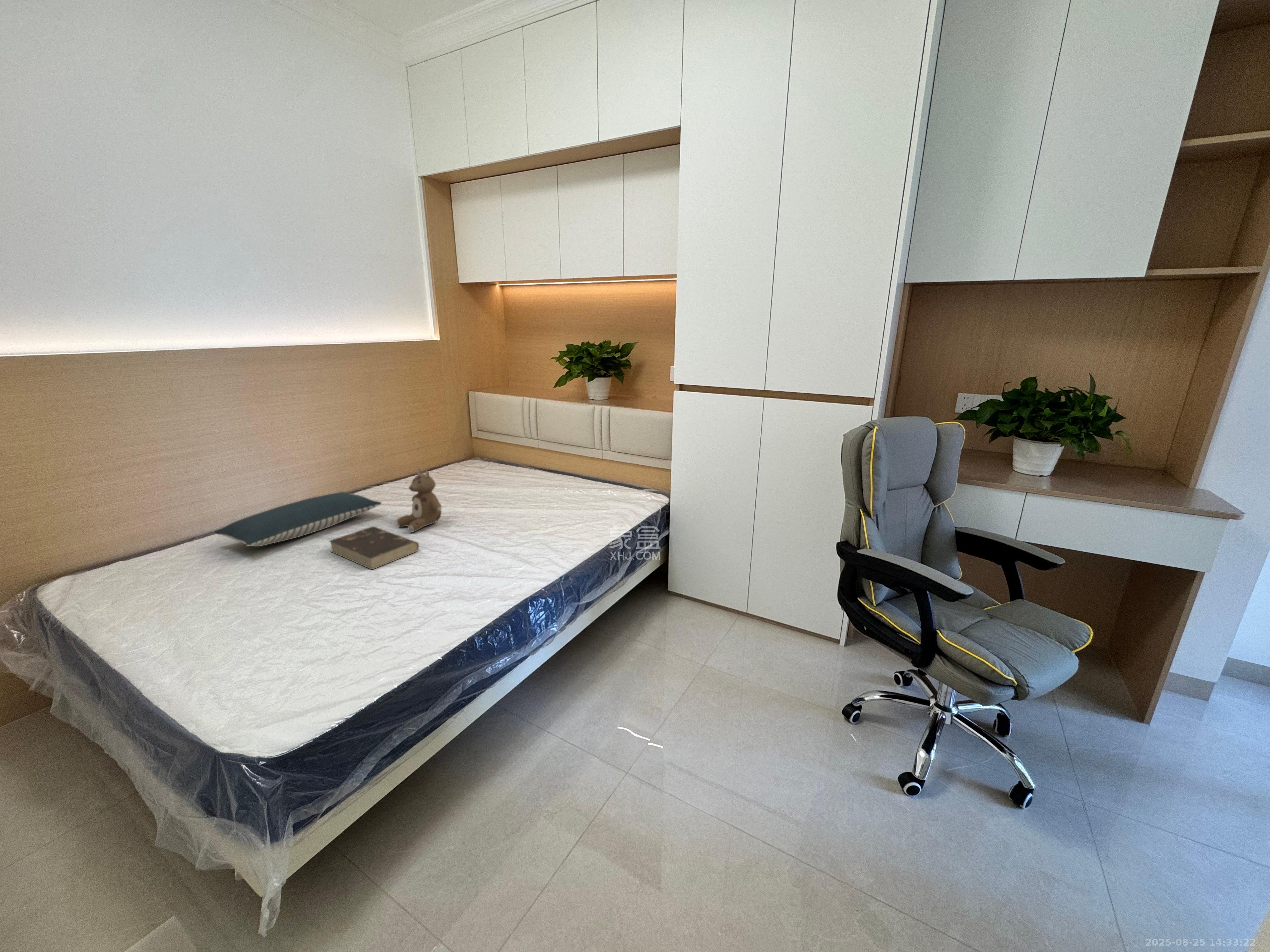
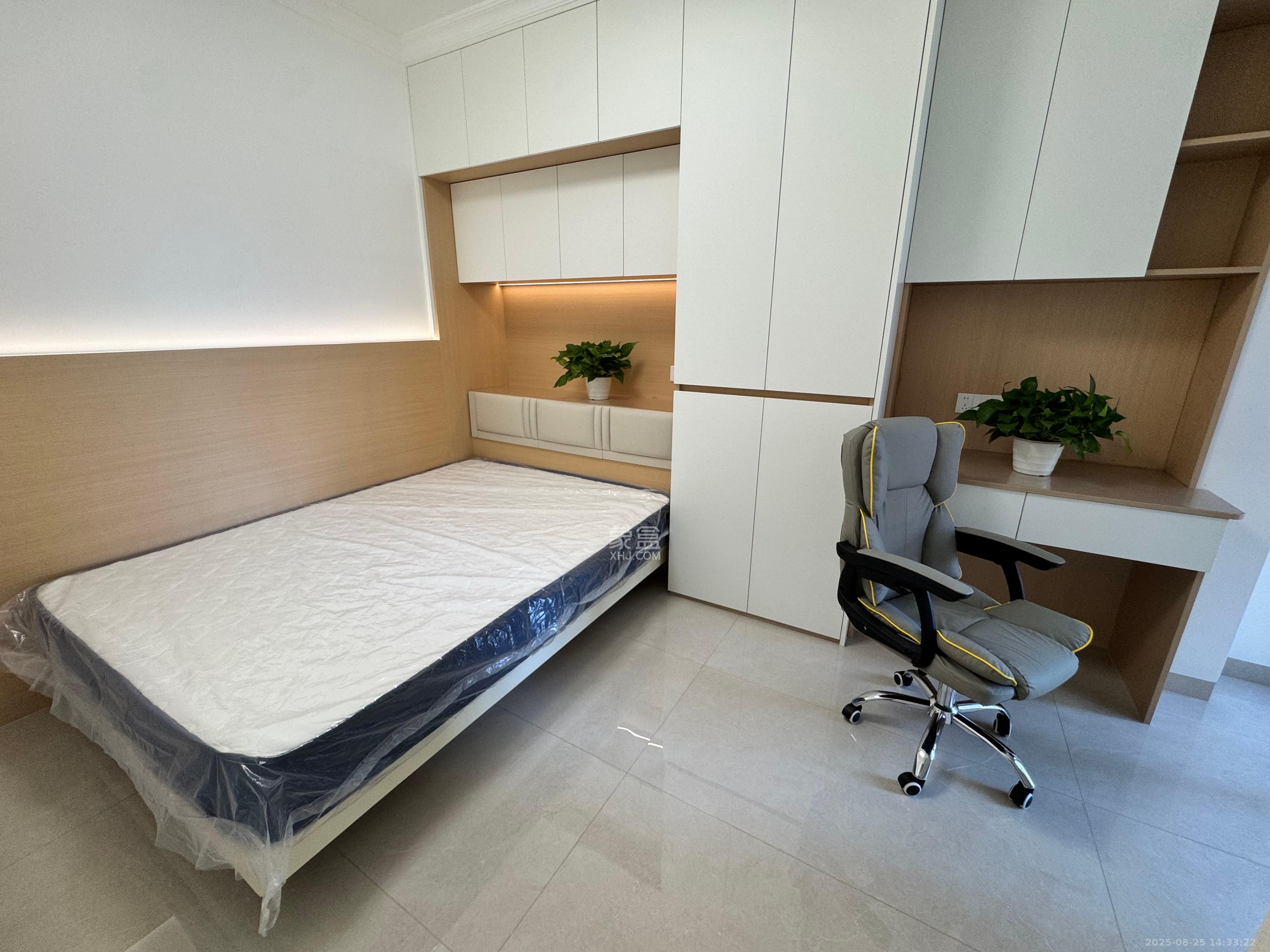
- stuffed bear [396,467,442,532]
- book [328,526,419,570]
- pillow [213,492,382,547]
